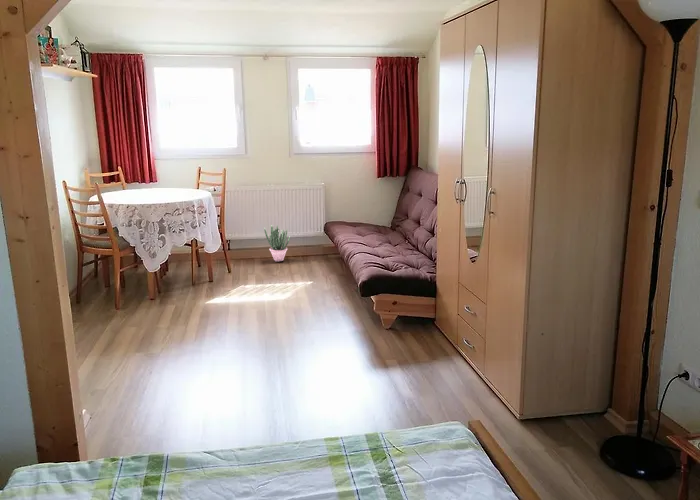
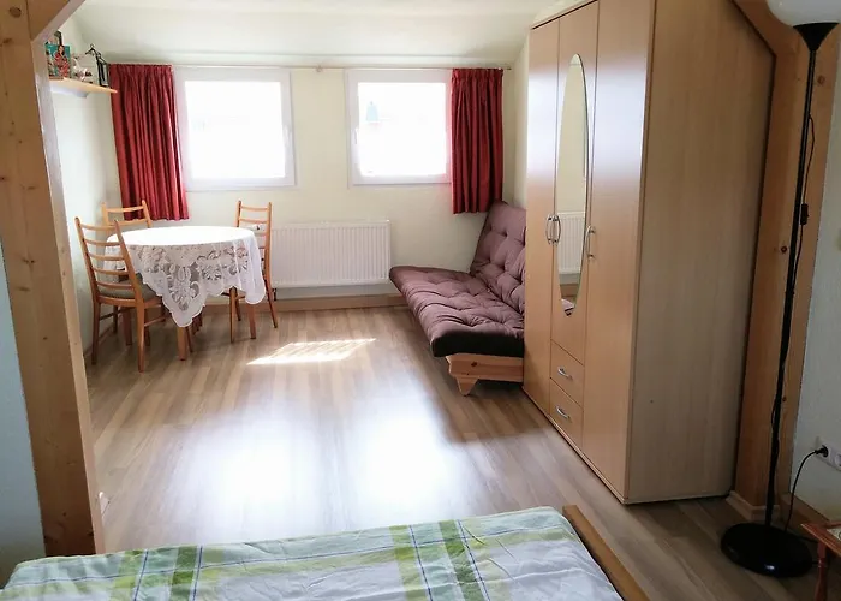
- potted plant [263,224,291,263]
